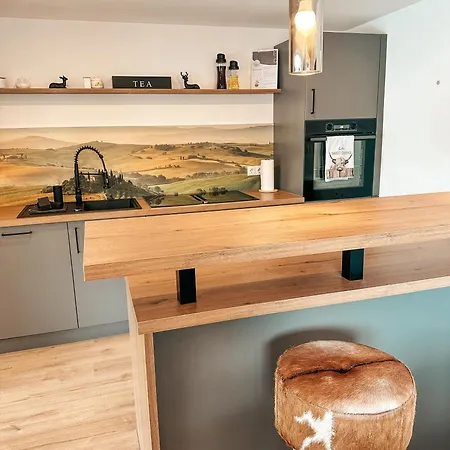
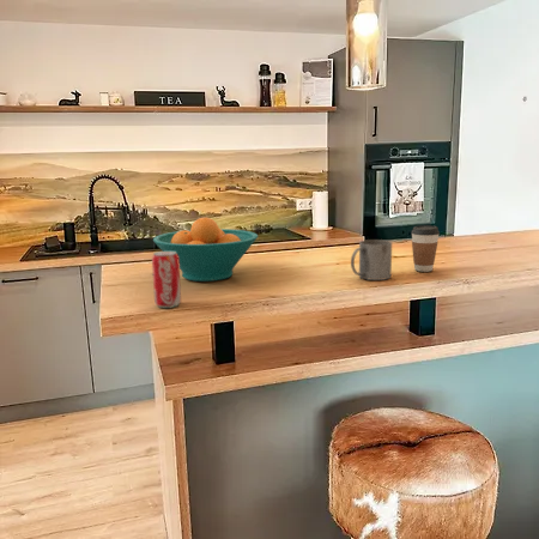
+ coffee cup [411,224,441,273]
+ mug [350,238,393,281]
+ beverage can [151,250,182,309]
+ fruit bowl [152,217,259,283]
